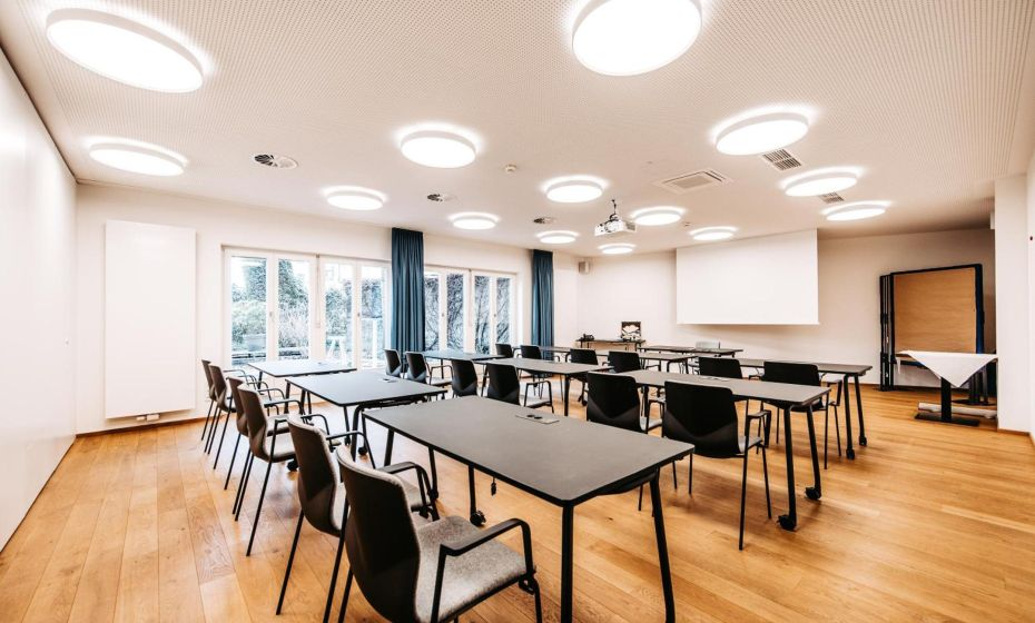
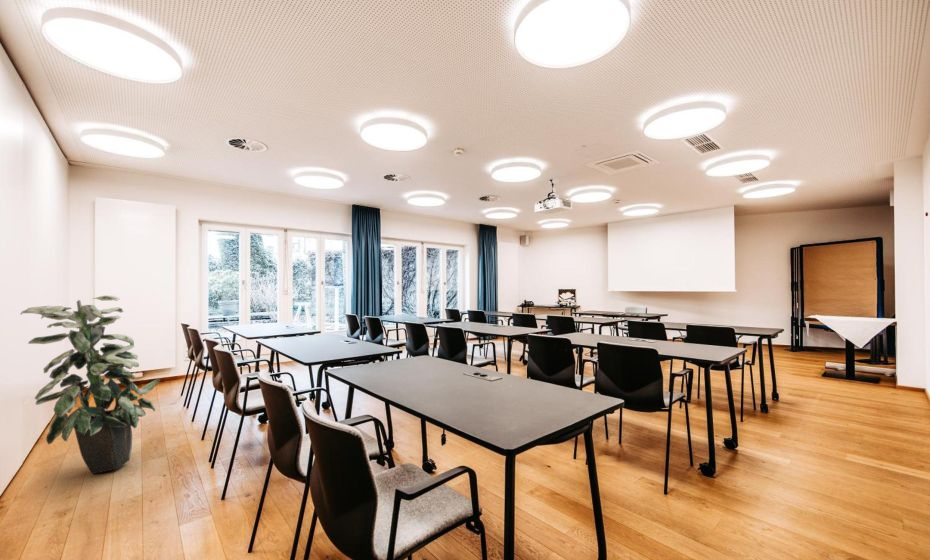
+ indoor plant [19,295,161,475]
